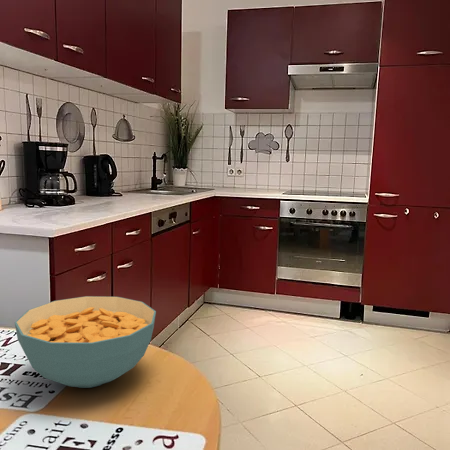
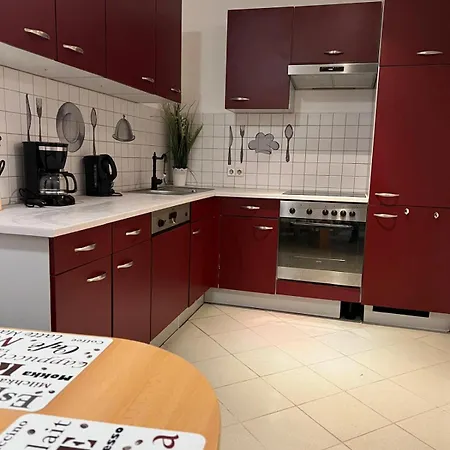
- cereal bowl [14,295,157,389]
